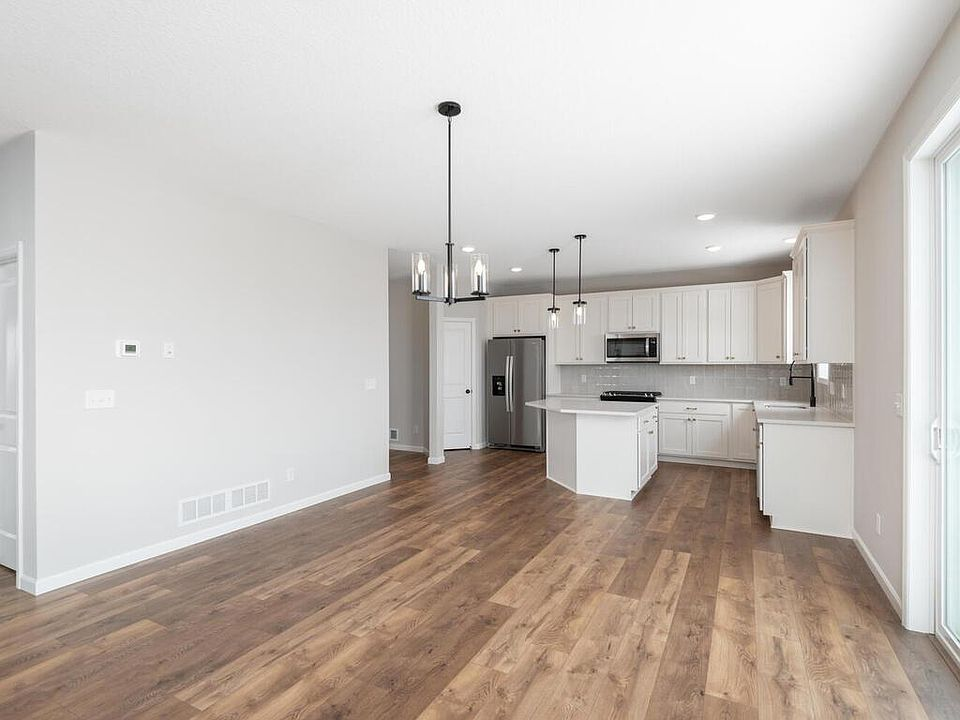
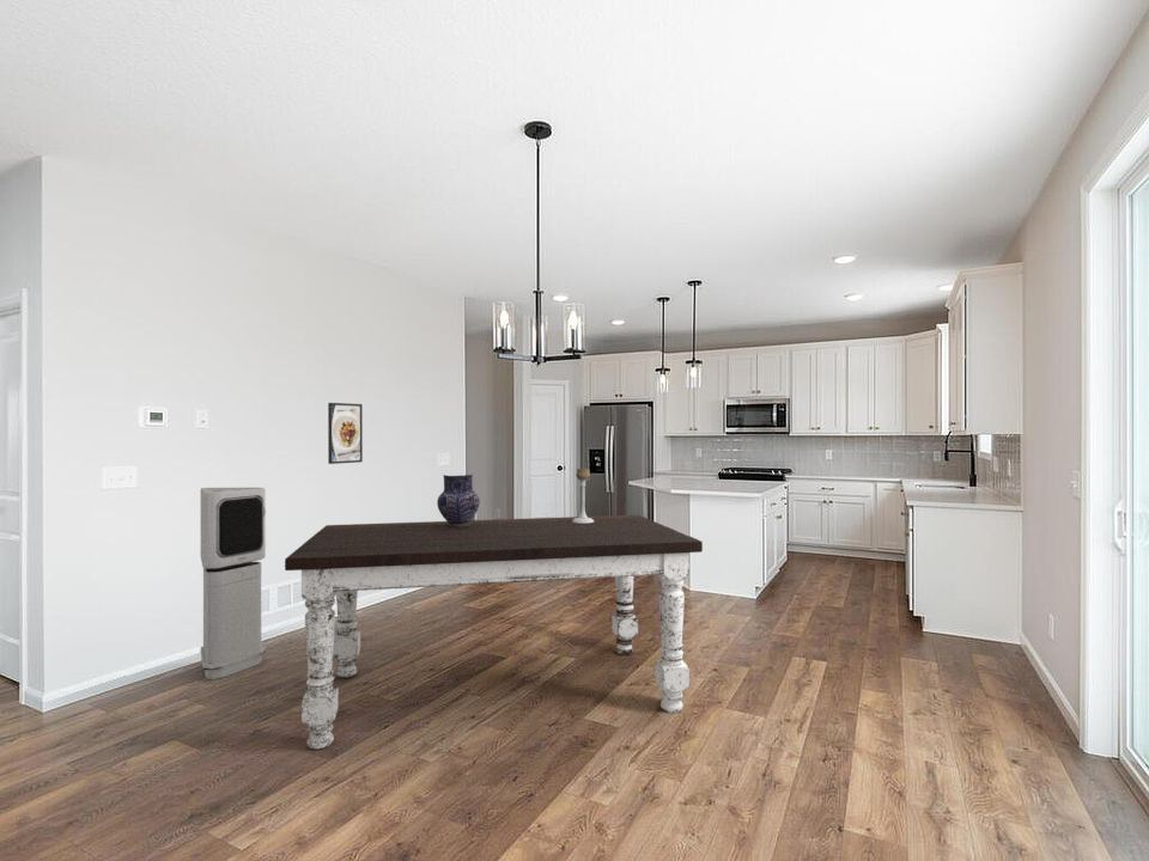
+ air purifier [200,487,267,680]
+ pottery [436,474,481,527]
+ candle holder [572,468,594,524]
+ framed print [327,402,364,465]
+ dining table [284,514,704,750]
